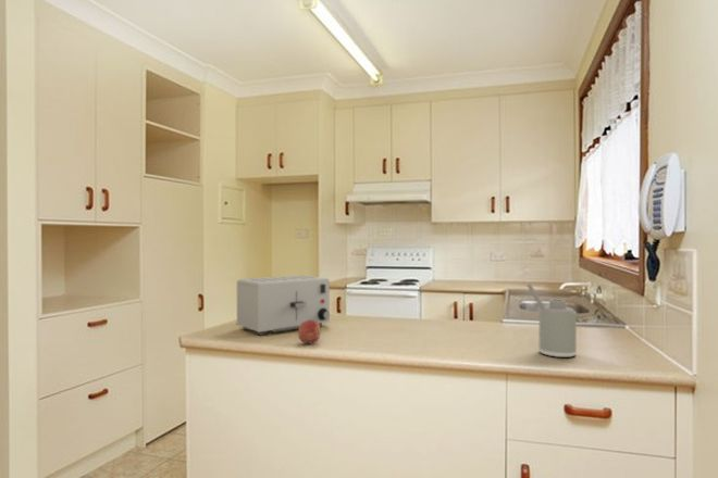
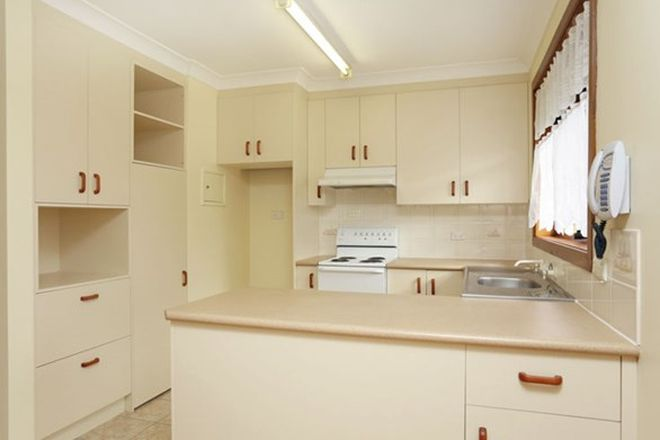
- toaster [236,274,331,336]
- soap dispenser [525,282,578,358]
- apple [297,320,322,344]
